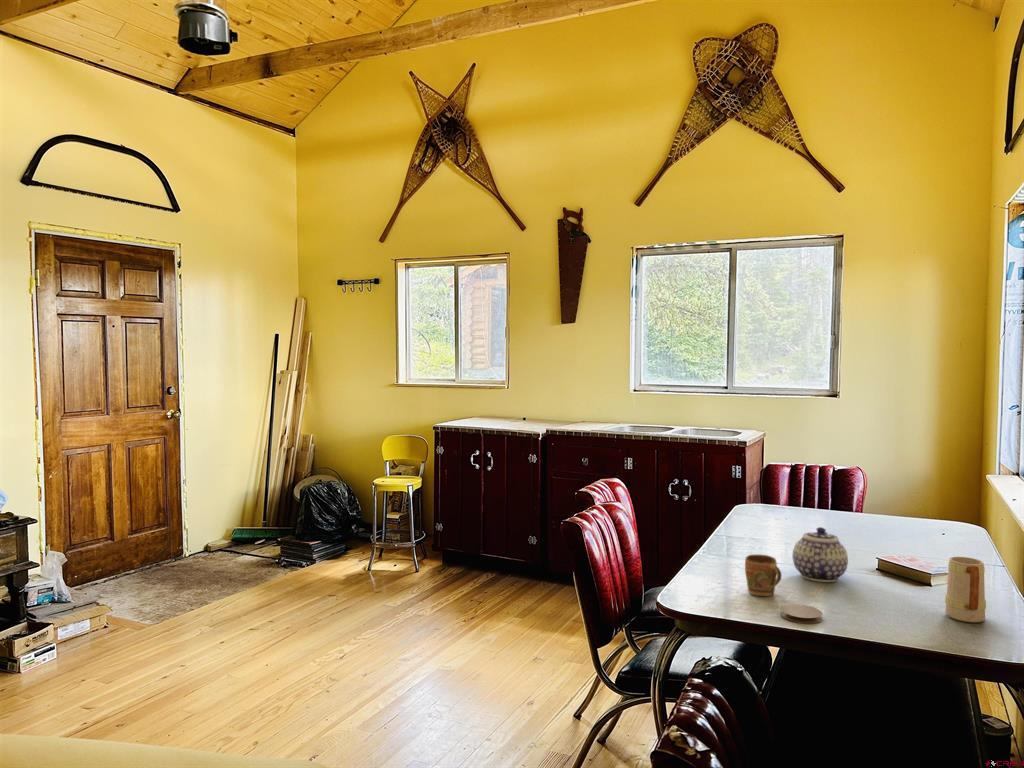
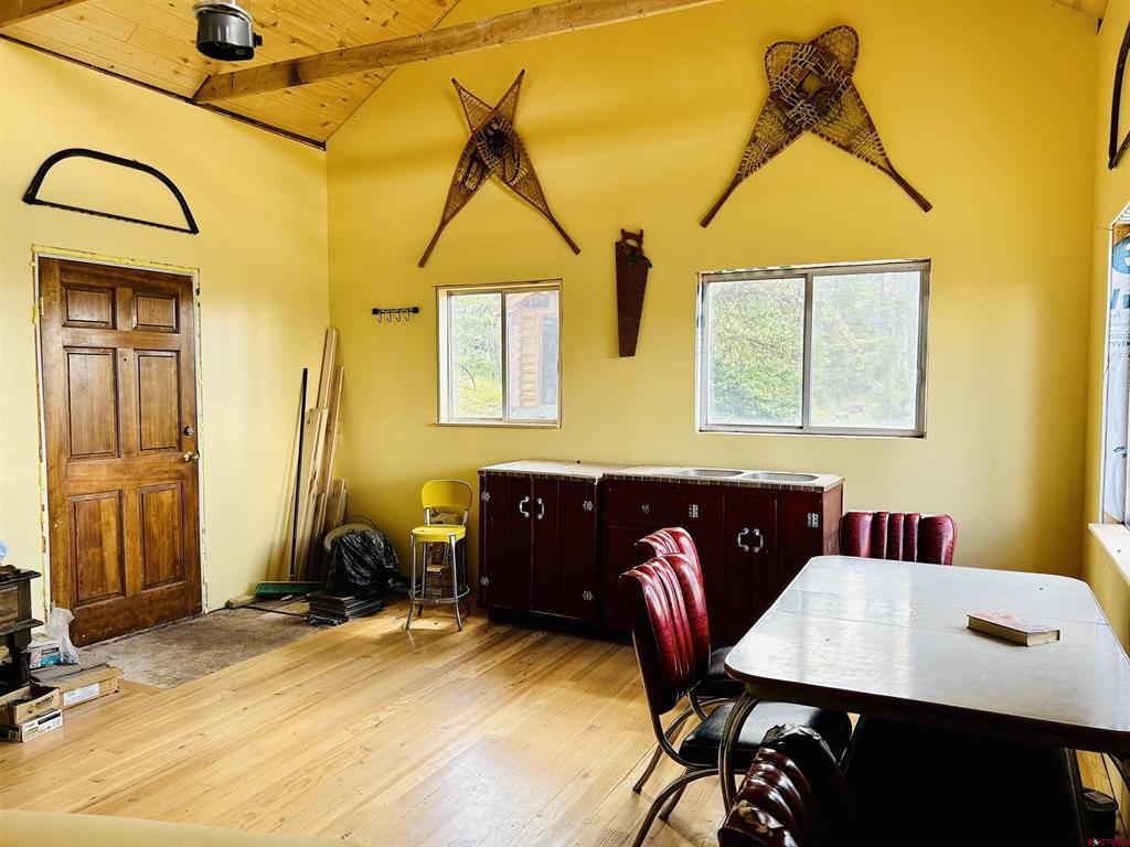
- mug [744,554,782,597]
- teapot [792,526,849,583]
- coaster [780,603,824,624]
- mug [944,556,987,623]
